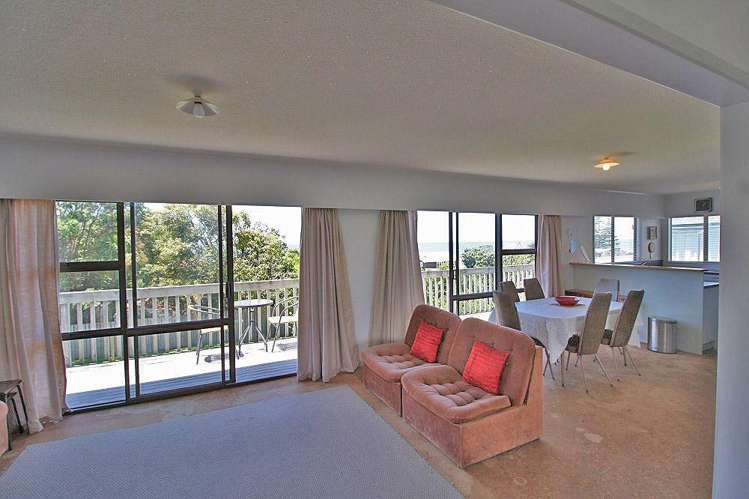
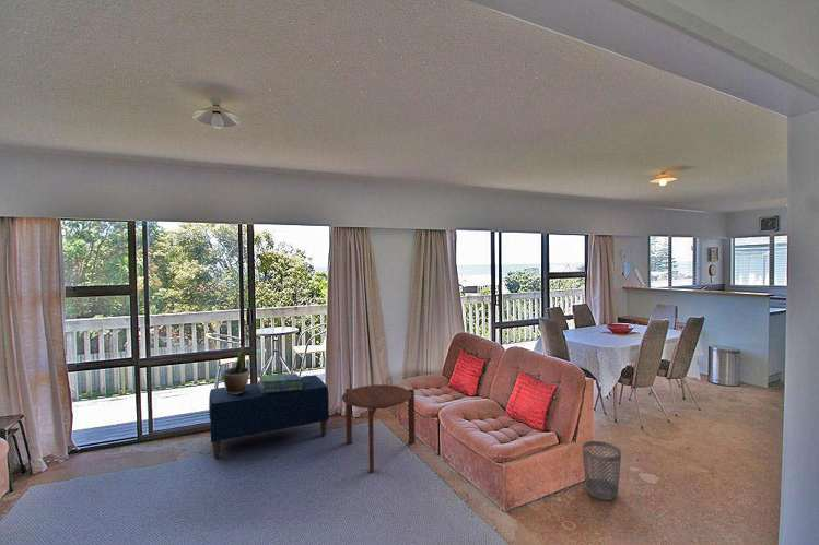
+ stack of books [257,372,303,393]
+ wastebasket [581,440,622,501]
+ bench [208,374,330,459]
+ potted plant [222,345,250,394]
+ side table [341,383,417,474]
